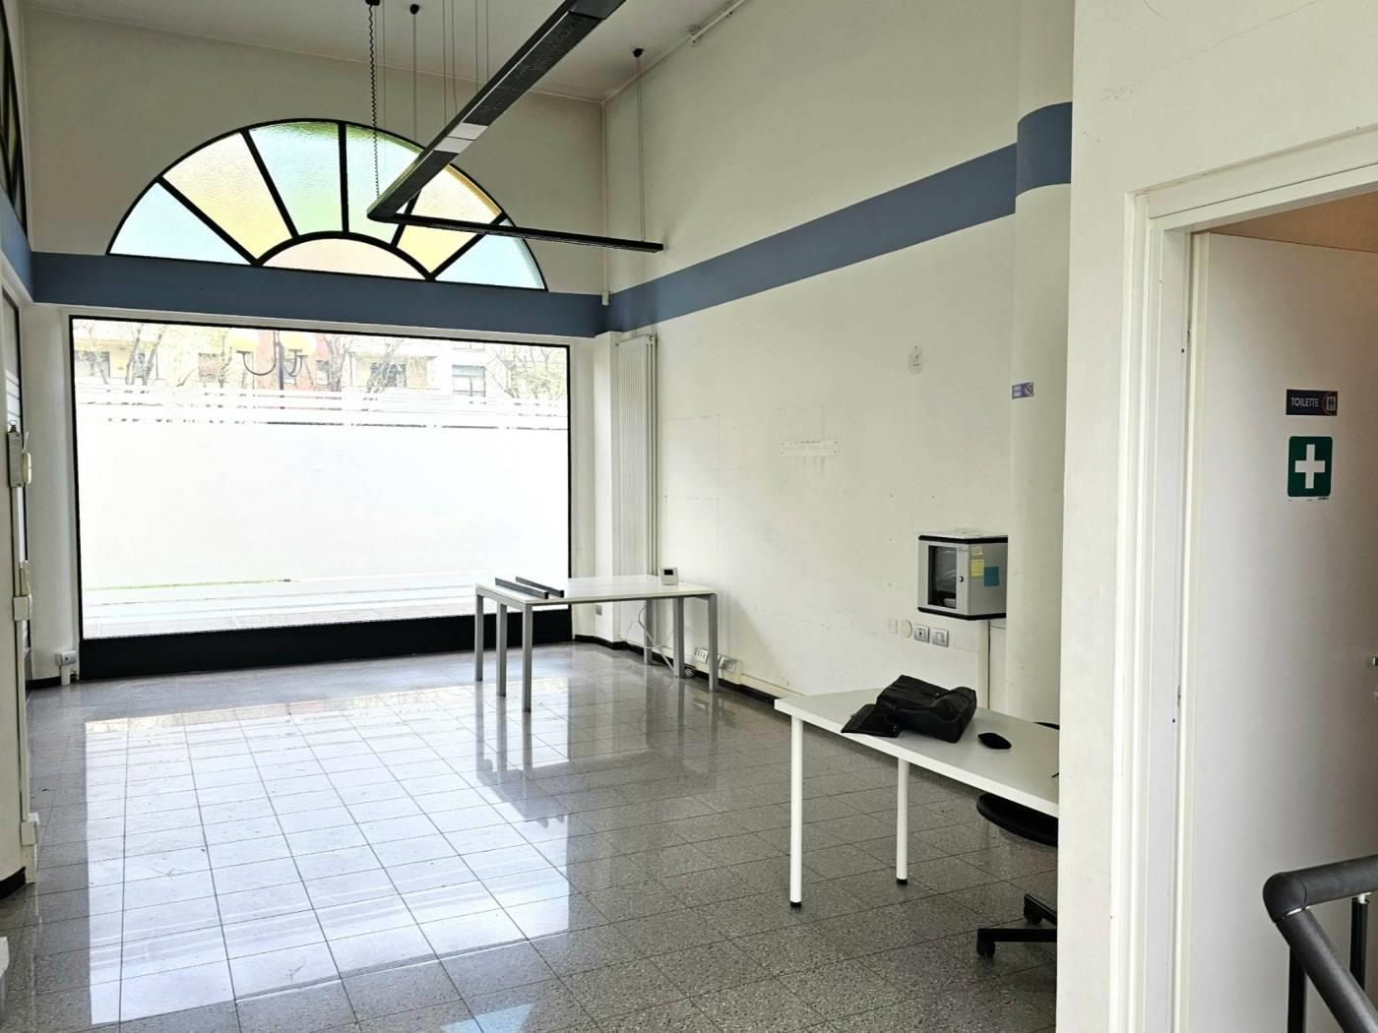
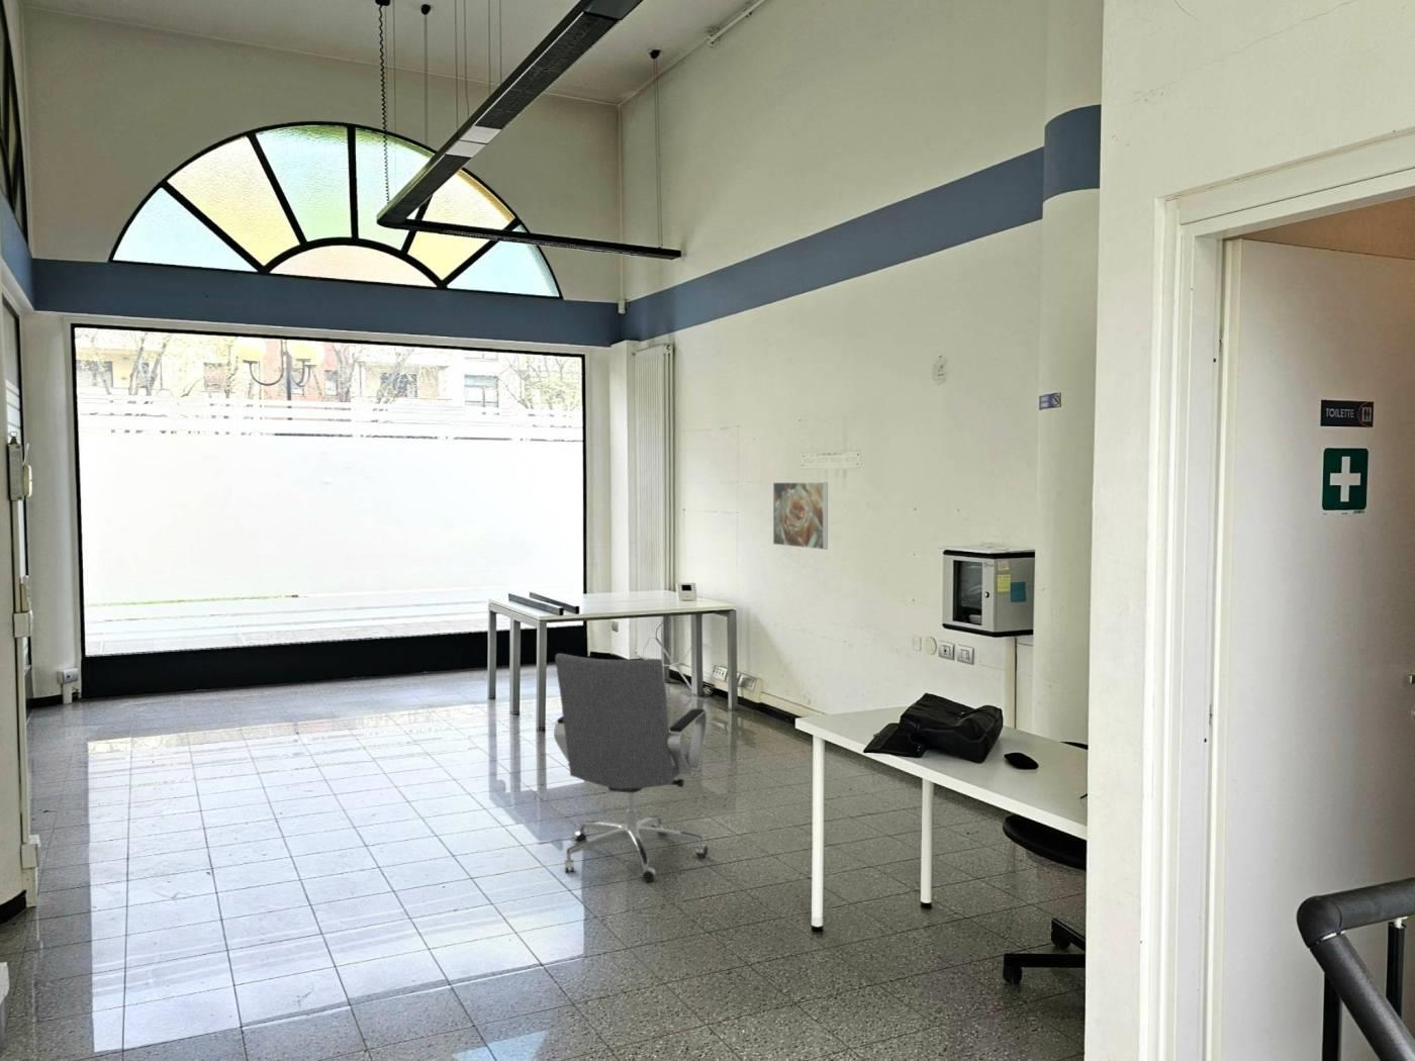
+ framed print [772,481,829,551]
+ office chair [553,653,710,883]
